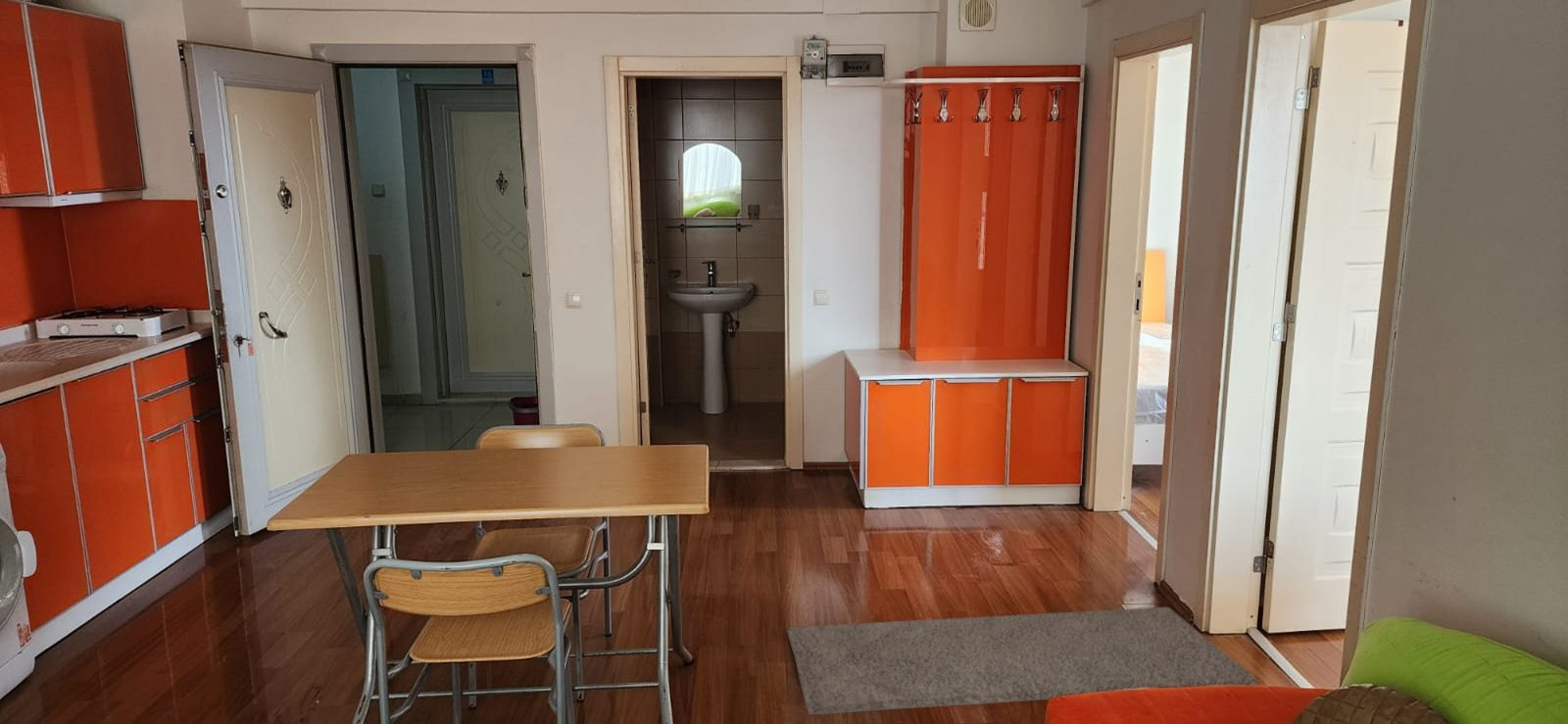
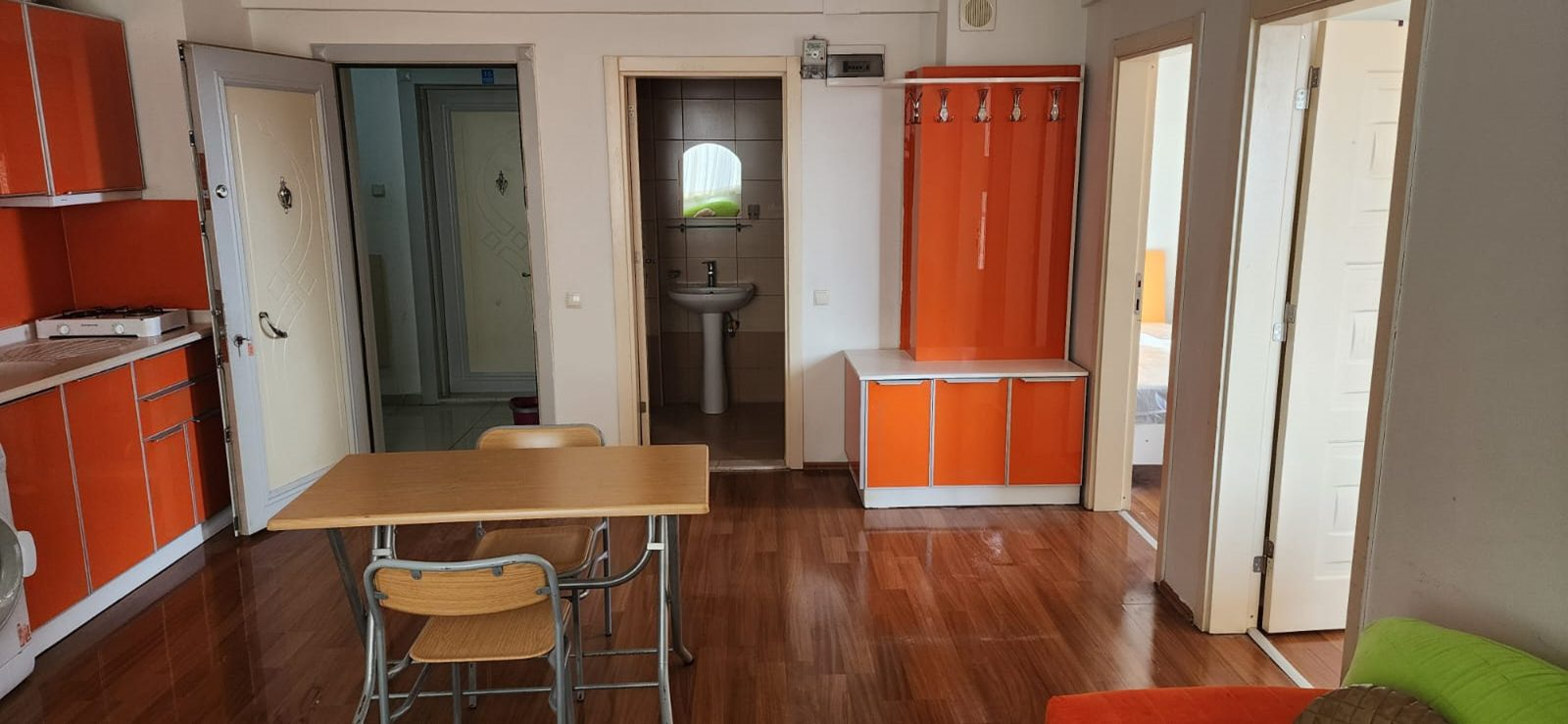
- rug [786,606,1258,715]
